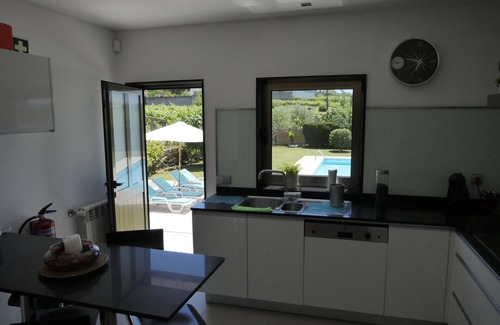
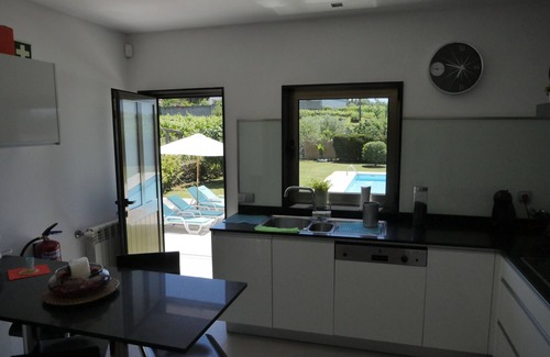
+ placemat [7,256,52,281]
